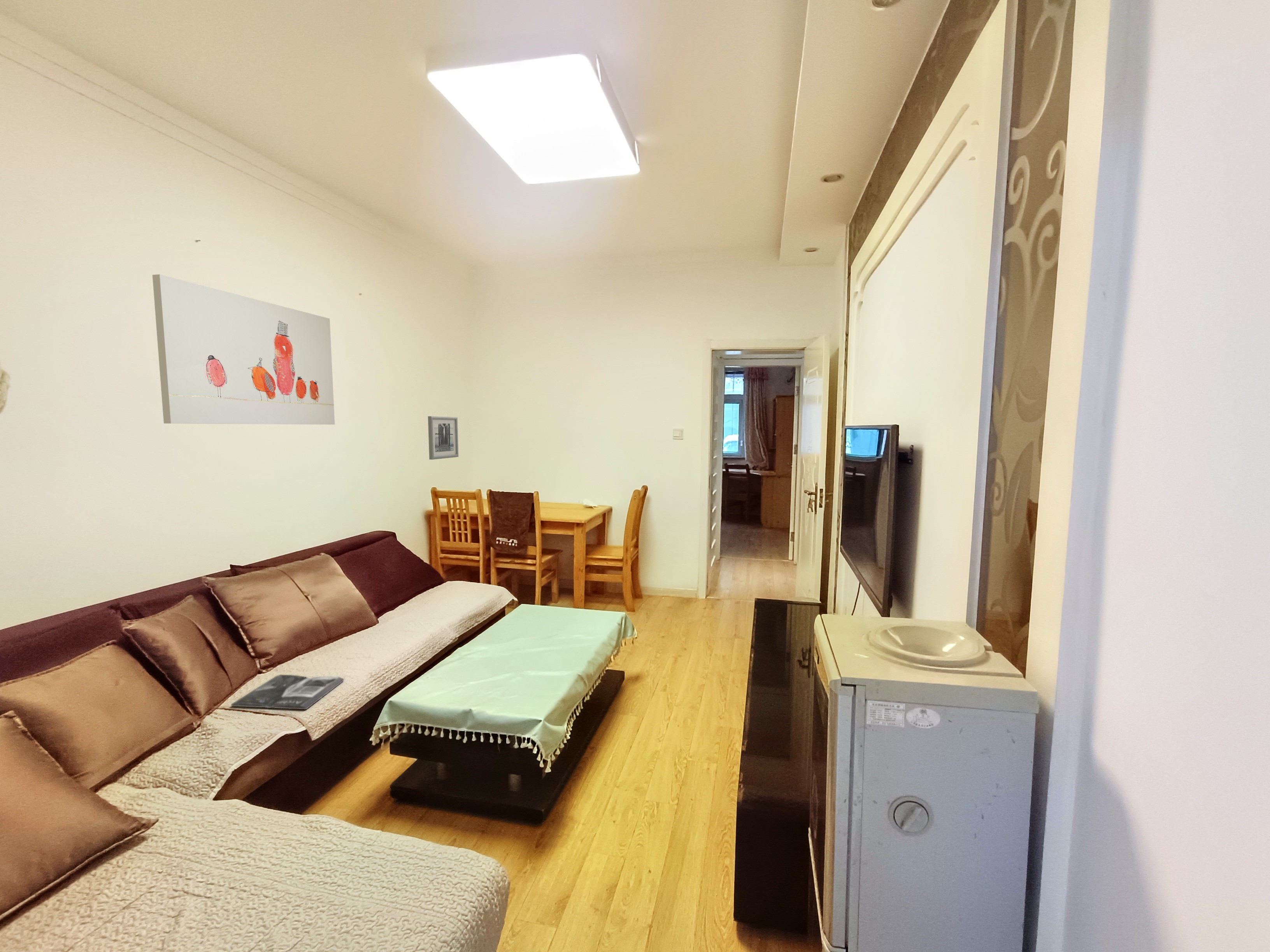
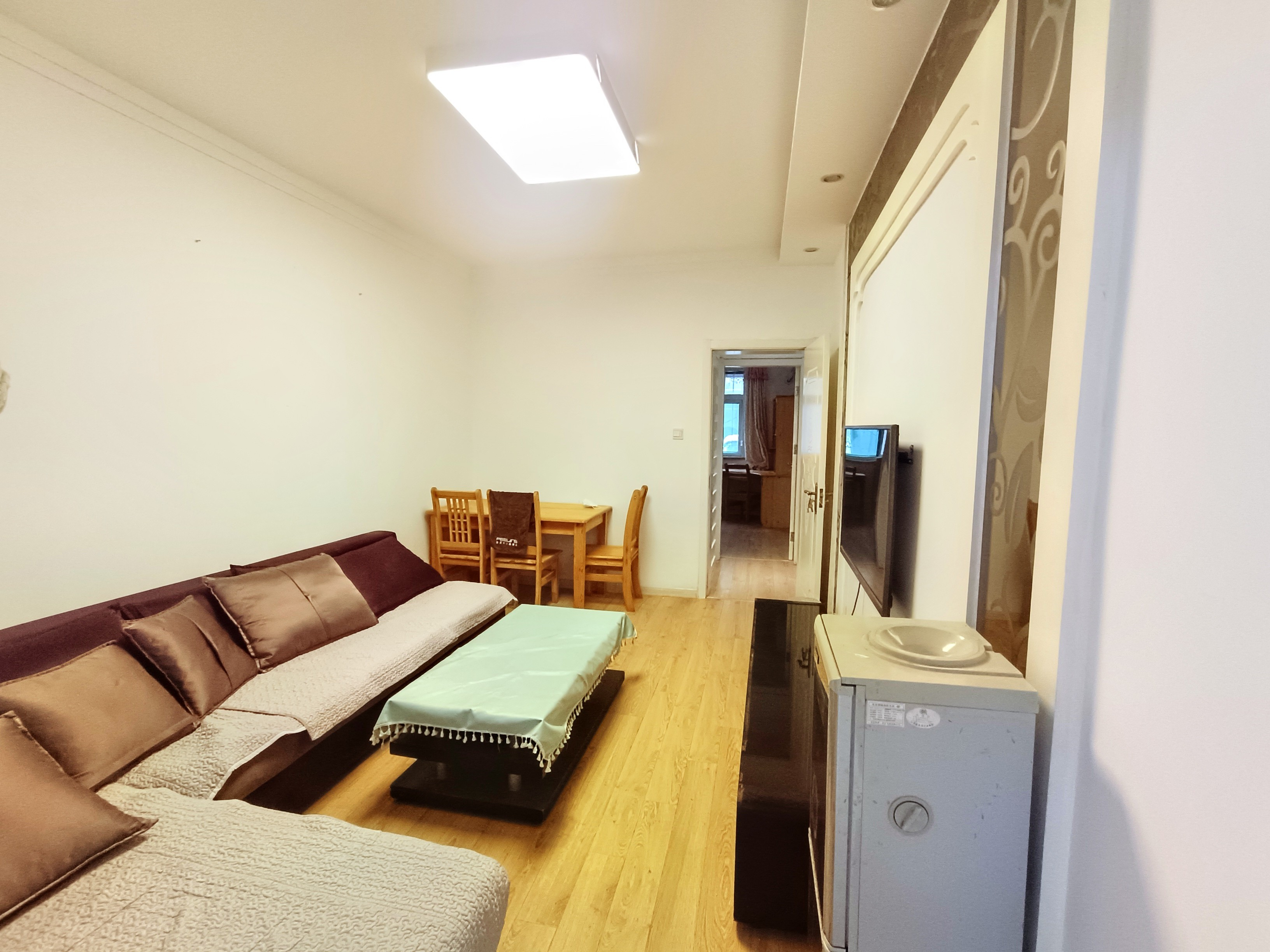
- wall art [152,274,335,425]
- magazine [230,674,344,710]
- wall art [428,416,459,460]
